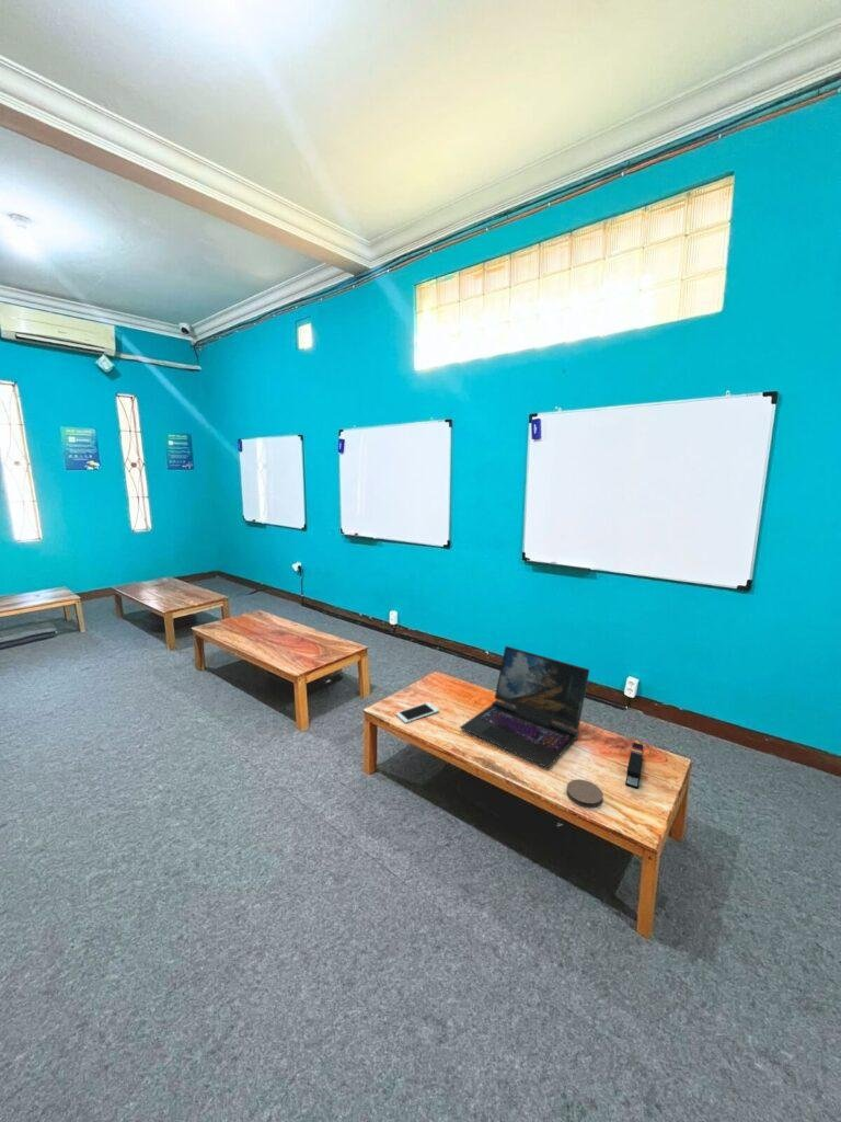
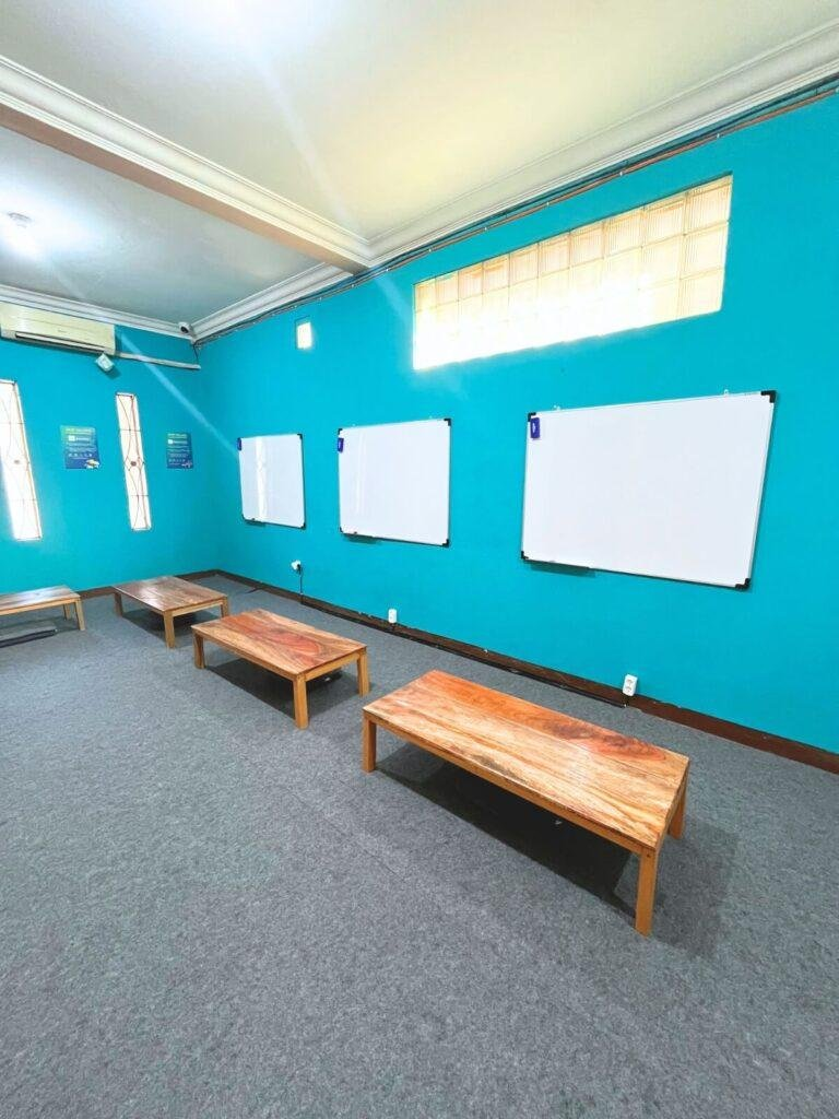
- coaster [565,779,604,809]
- stapler [624,742,644,790]
- cell phone [395,701,440,724]
- laptop [459,645,591,769]
